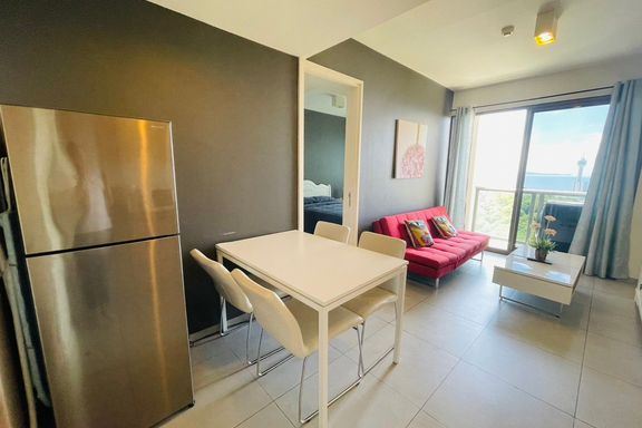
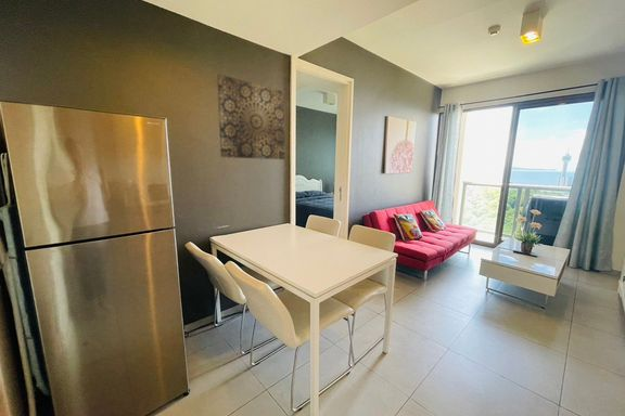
+ wall art [216,74,286,160]
